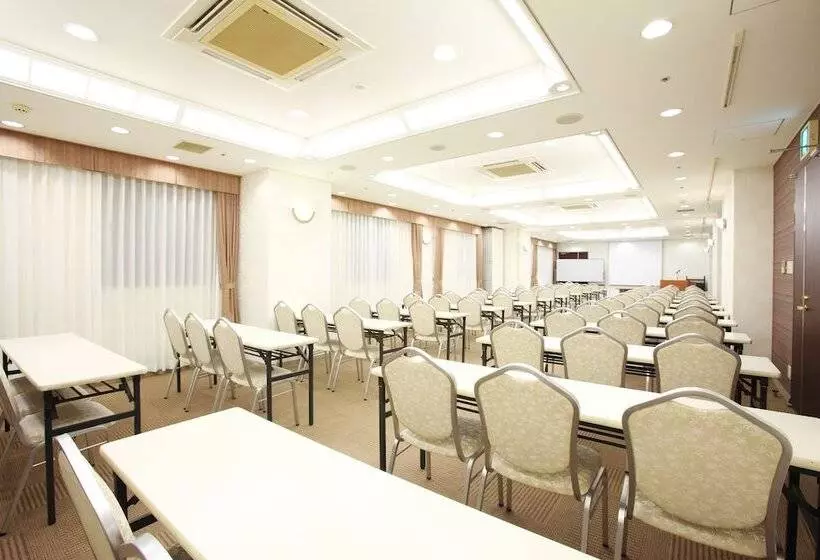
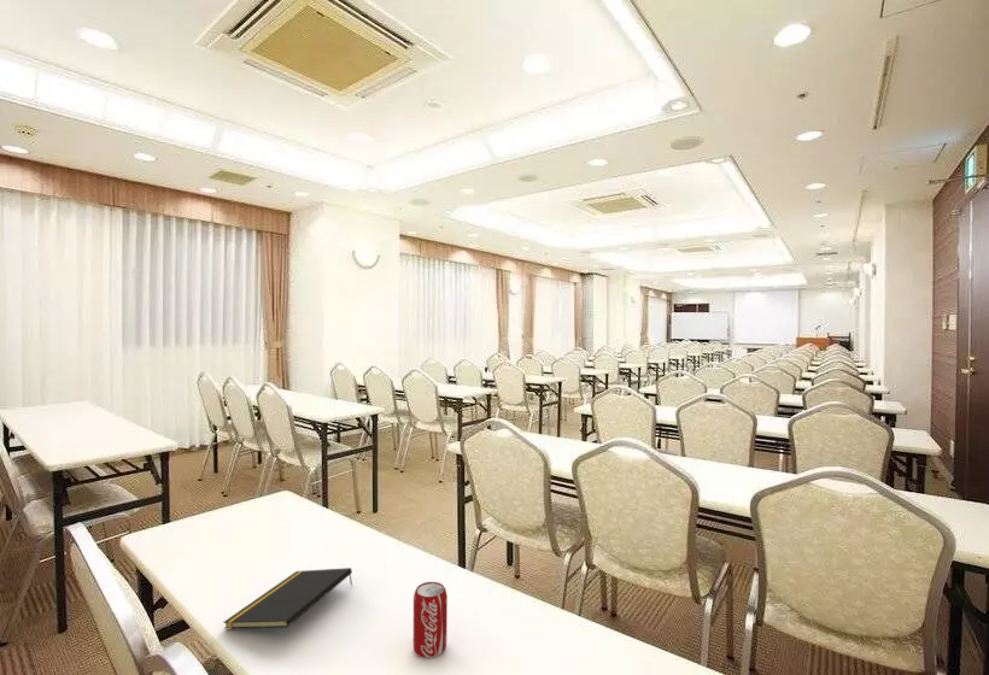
+ beverage can [412,581,449,659]
+ notepad [222,567,353,630]
